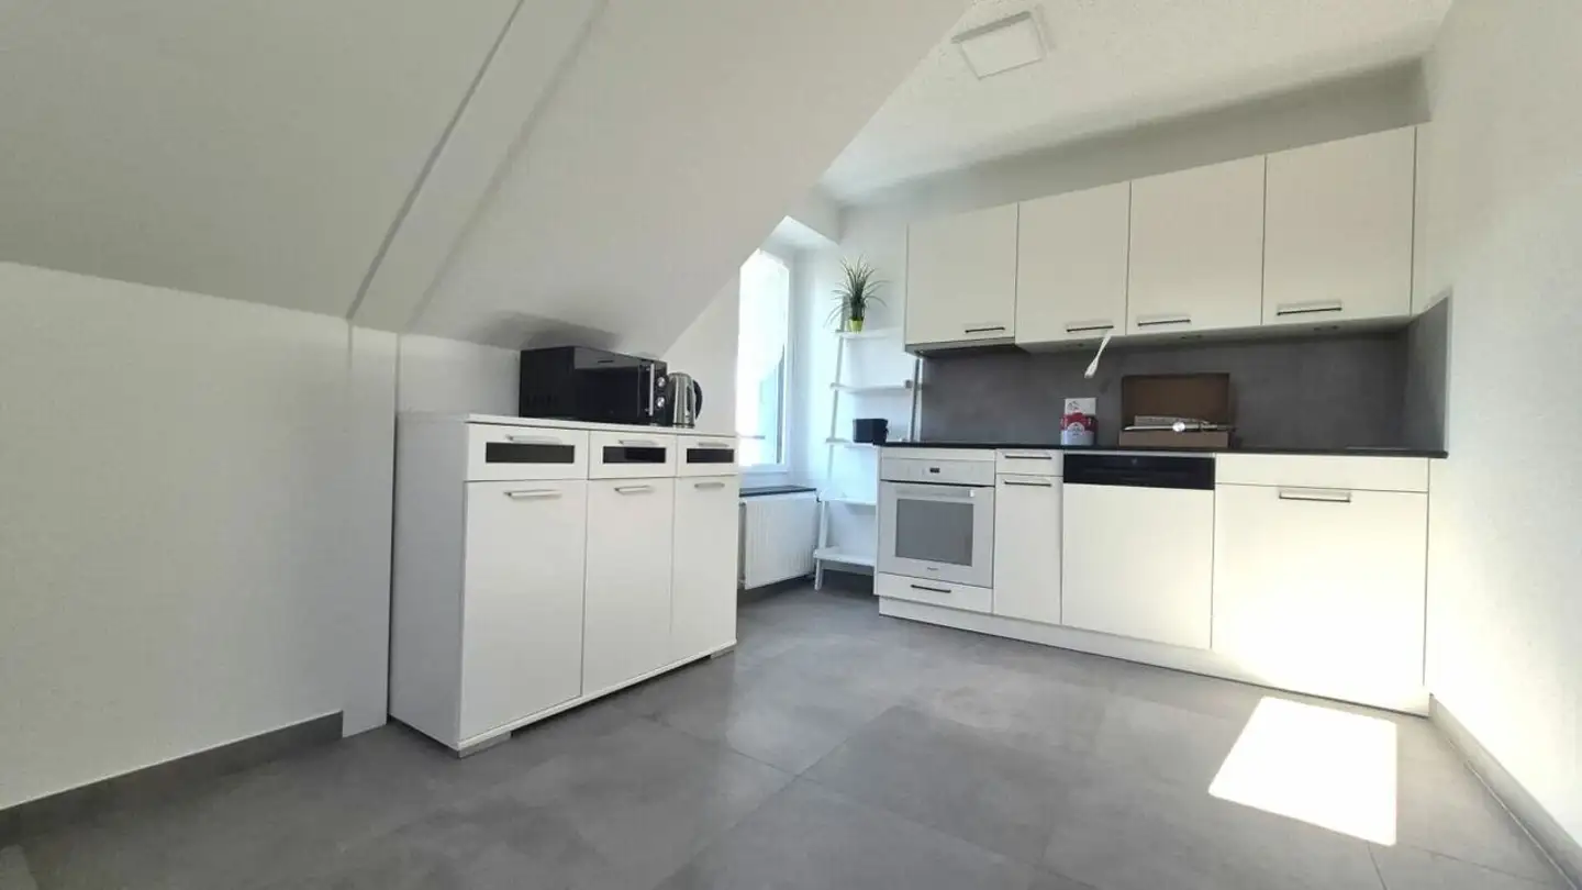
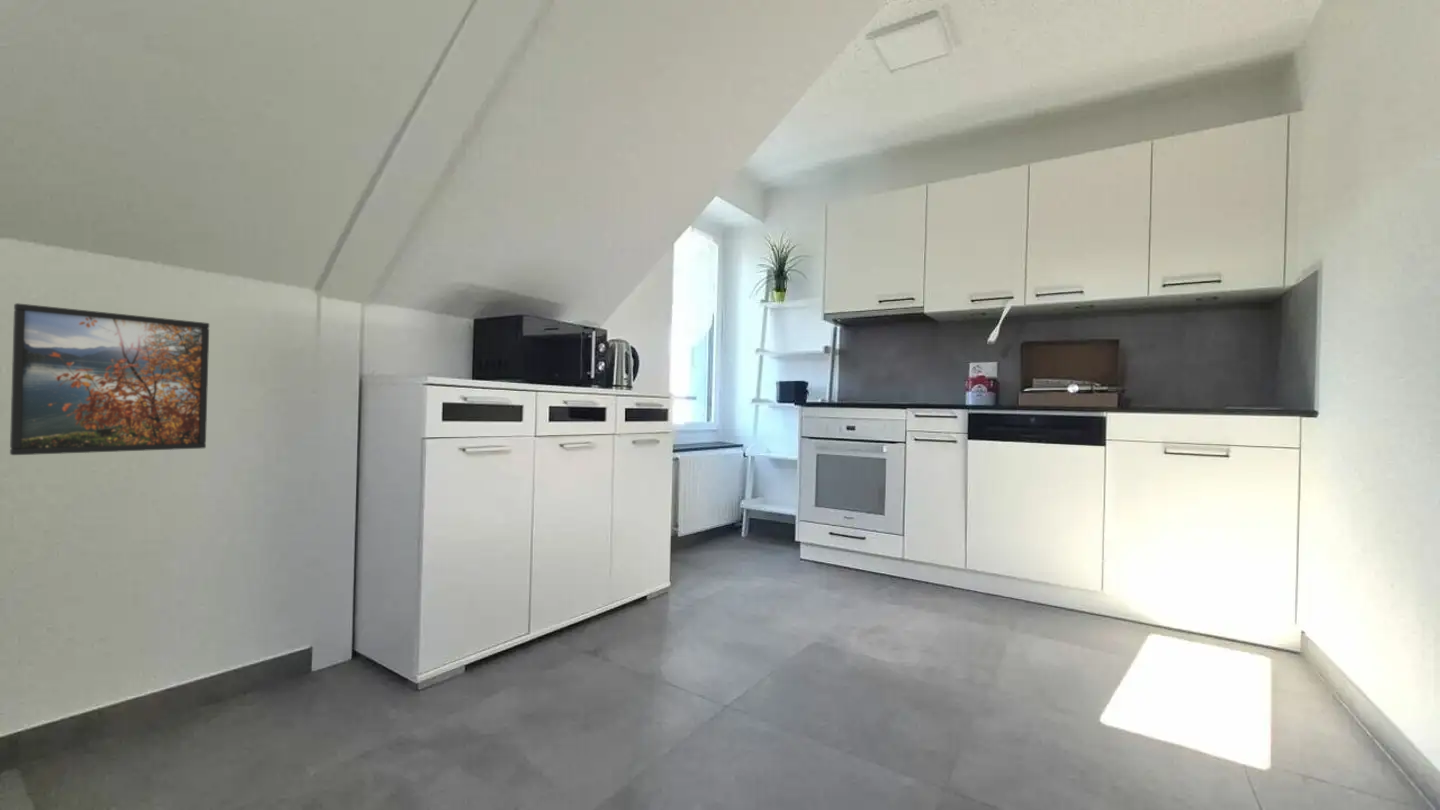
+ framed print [9,302,210,456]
